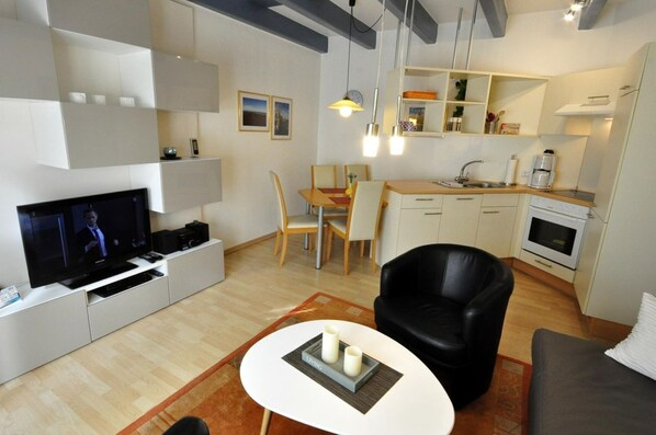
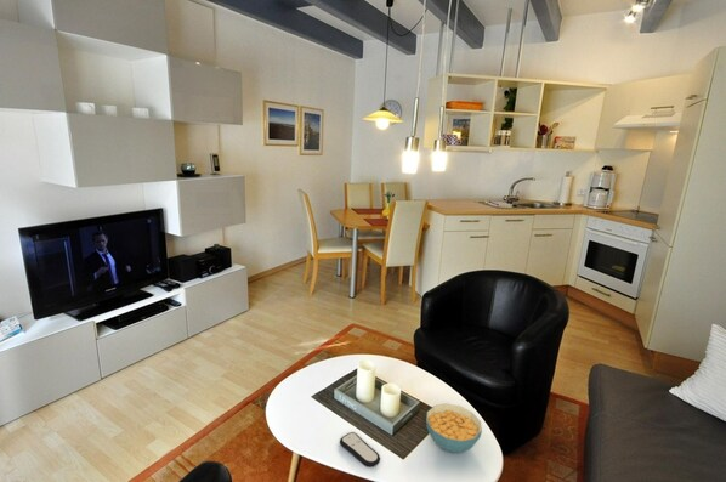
+ remote control [339,431,381,469]
+ cereal bowl [425,403,483,454]
